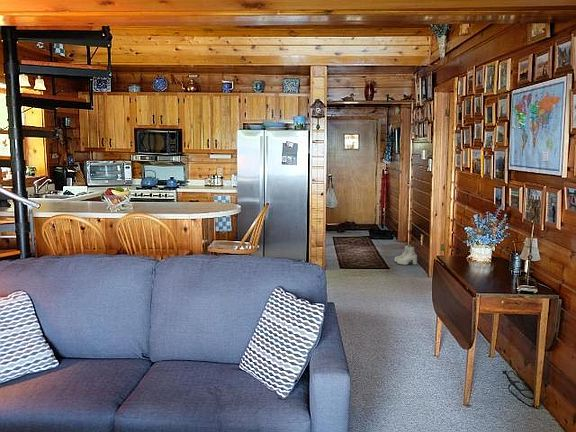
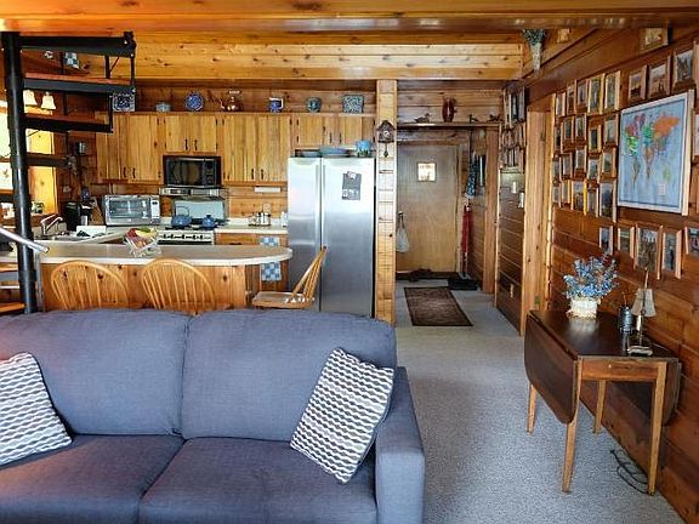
- boots [393,244,418,266]
